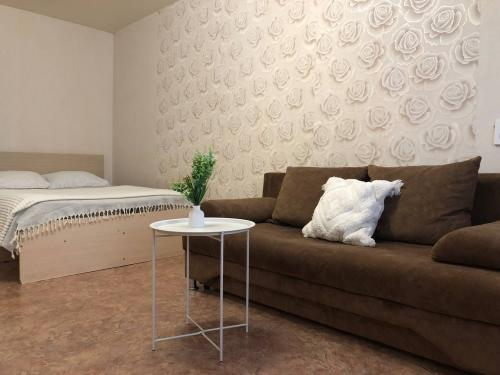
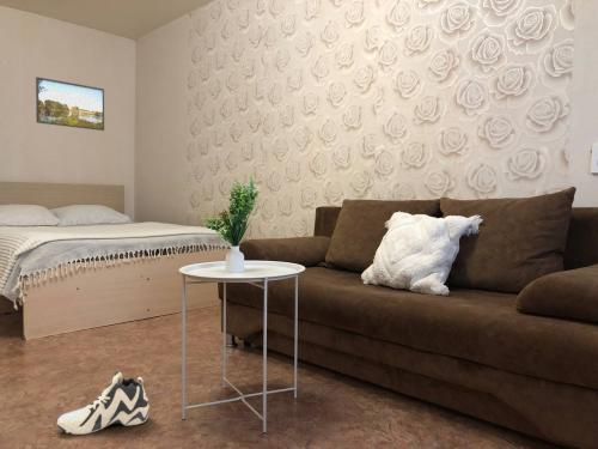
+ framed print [35,75,105,132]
+ sneaker [56,369,150,436]
